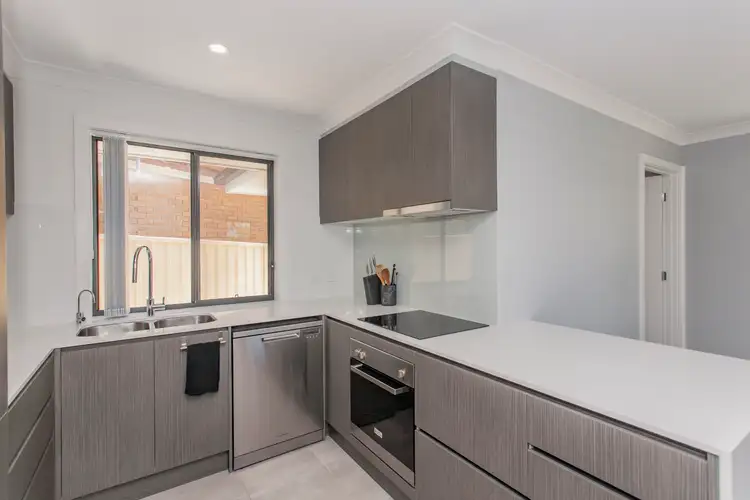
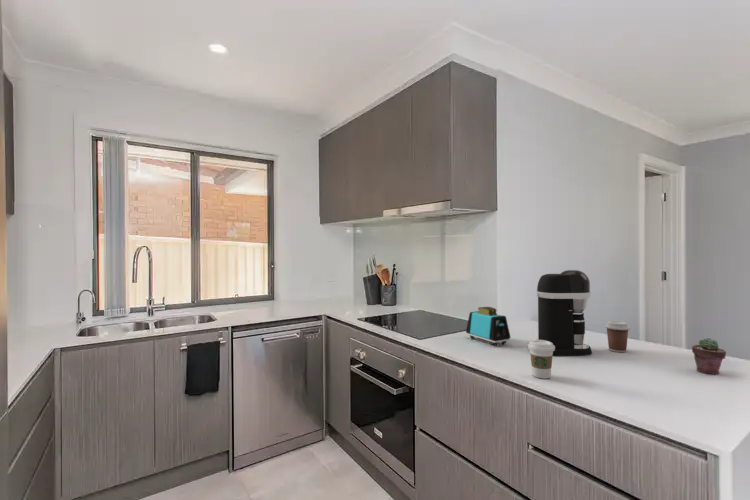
+ potted succulent [691,337,727,375]
+ toaster [465,306,512,347]
+ coffee maker [536,269,593,357]
+ coffee cup [527,339,555,379]
+ coffee cup [604,320,631,353]
